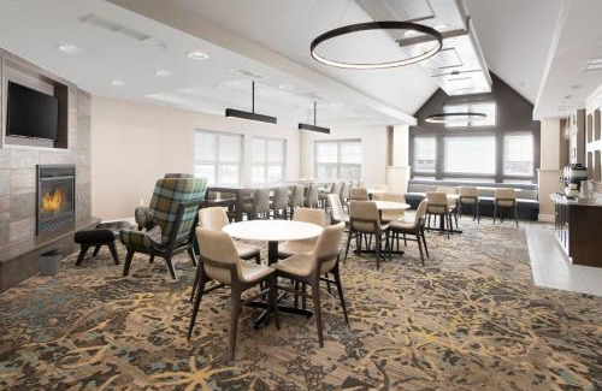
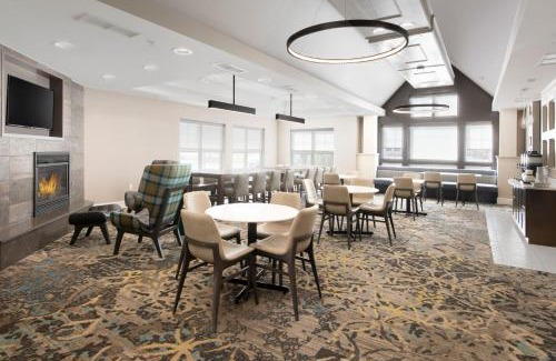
- trash can [35,243,64,277]
